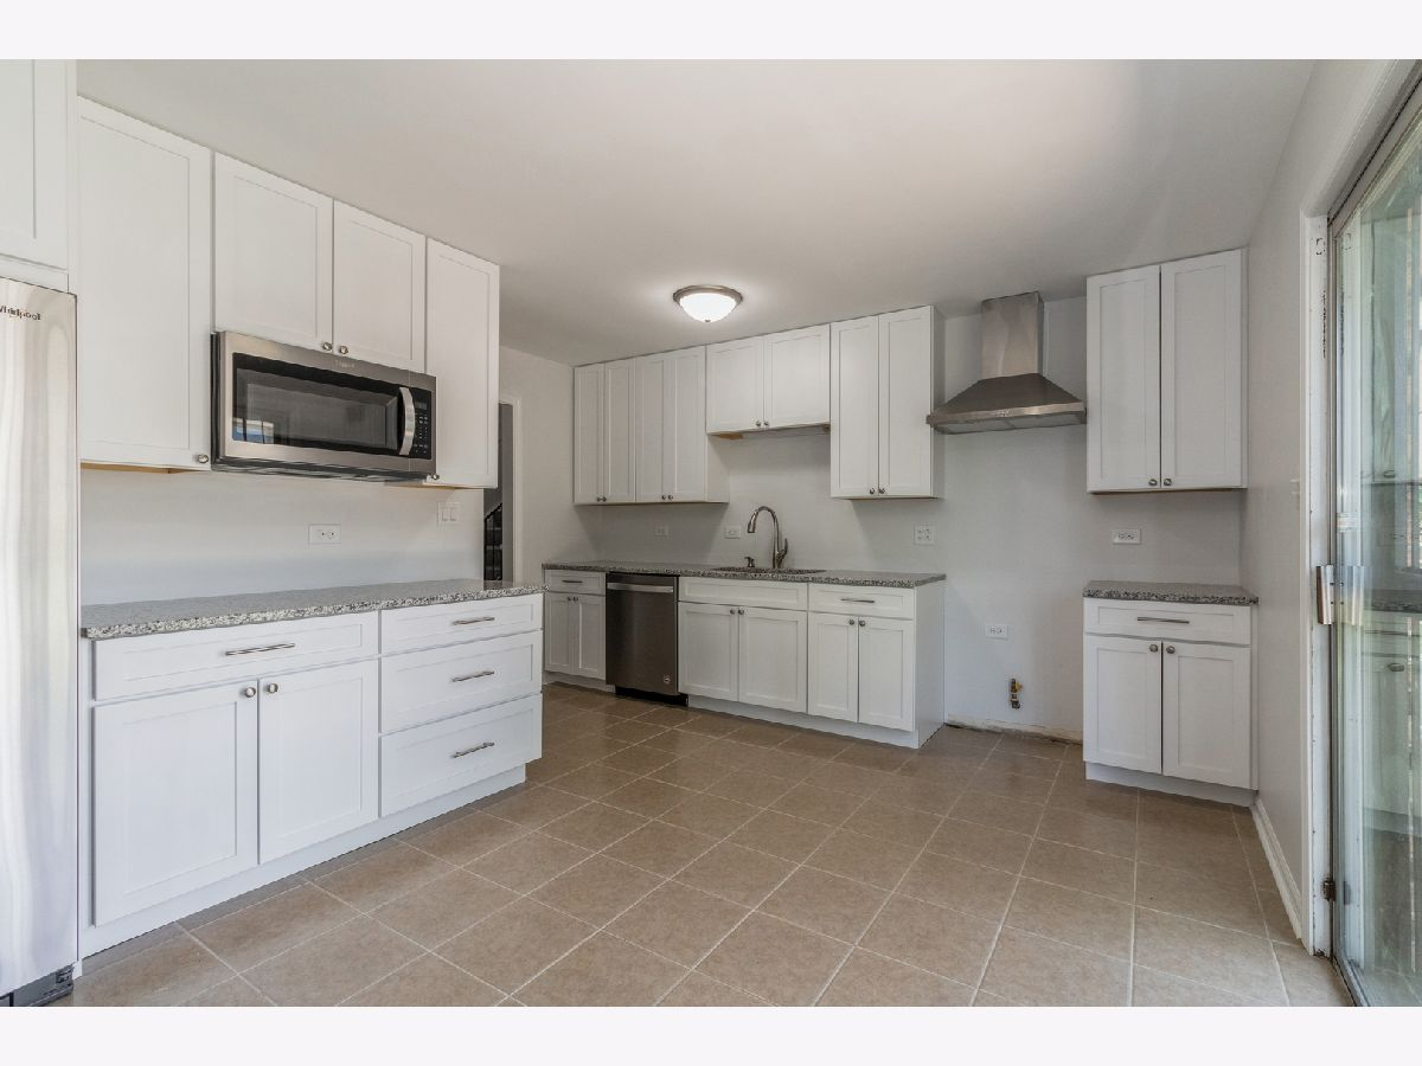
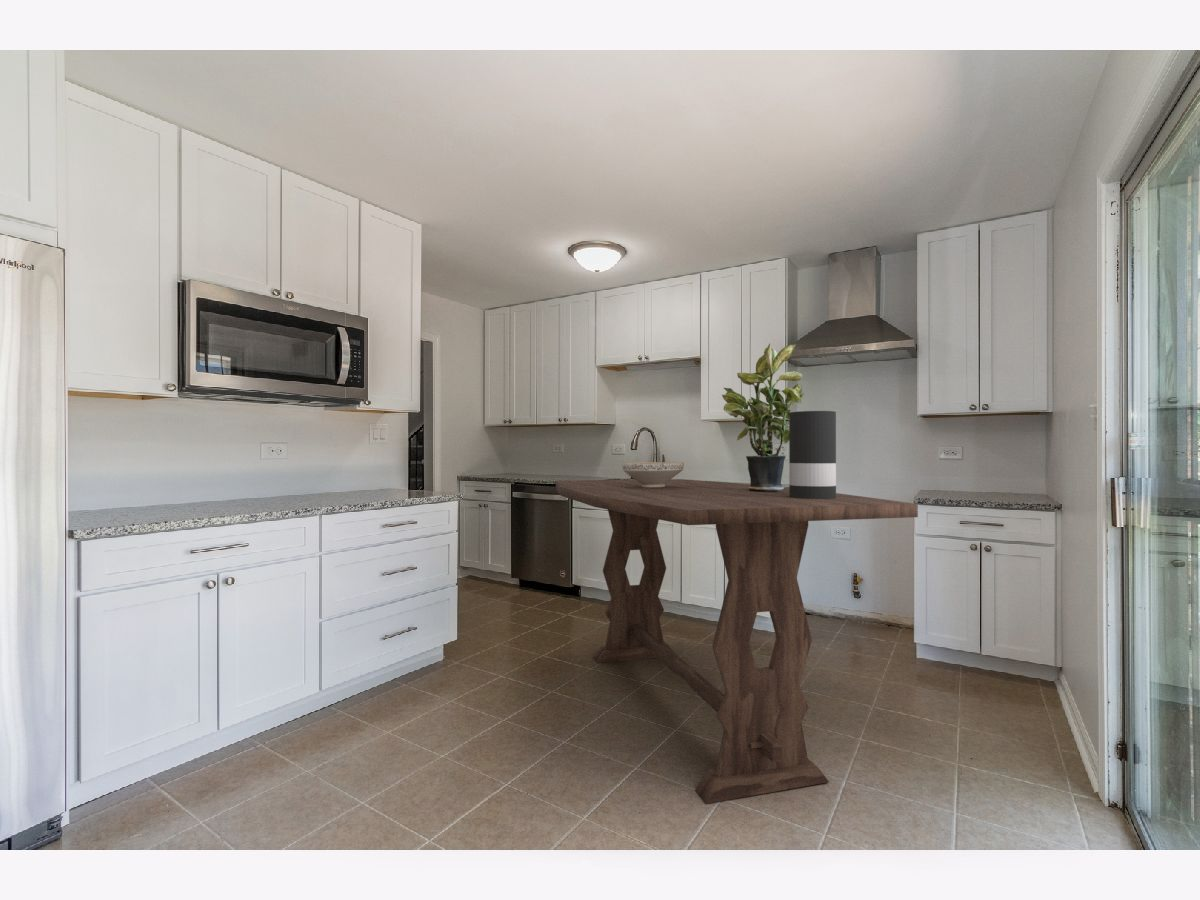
+ vase [788,410,837,499]
+ decorative bowl [622,461,685,488]
+ potted plant [721,342,805,492]
+ dining table [555,478,919,805]
